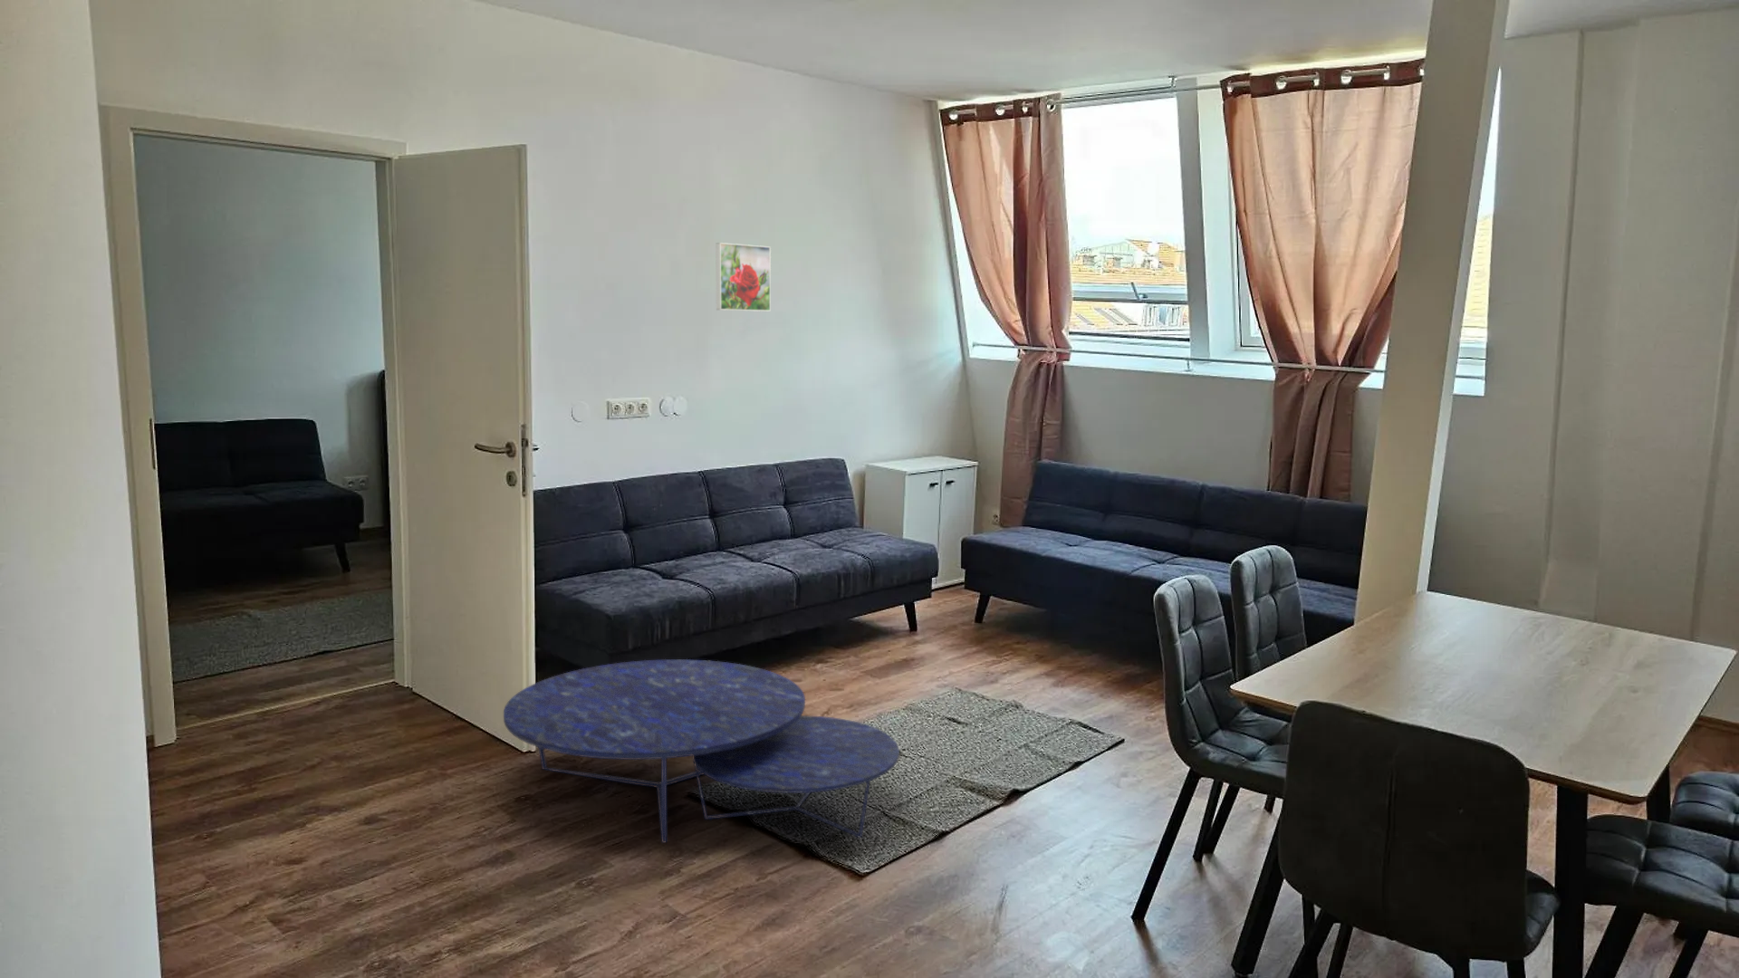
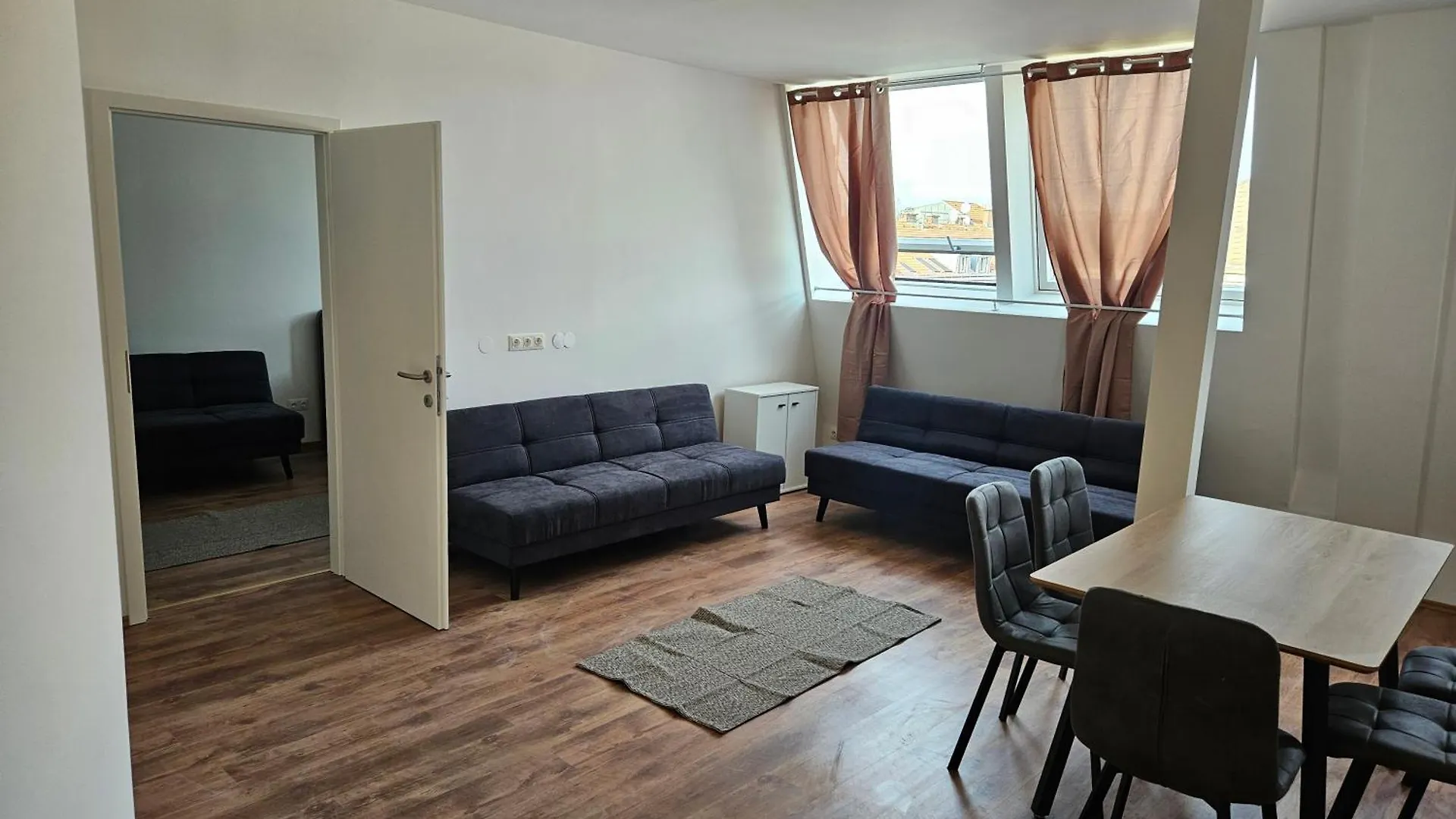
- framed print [714,241,772,313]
- nesting table [503,658,901,844]
